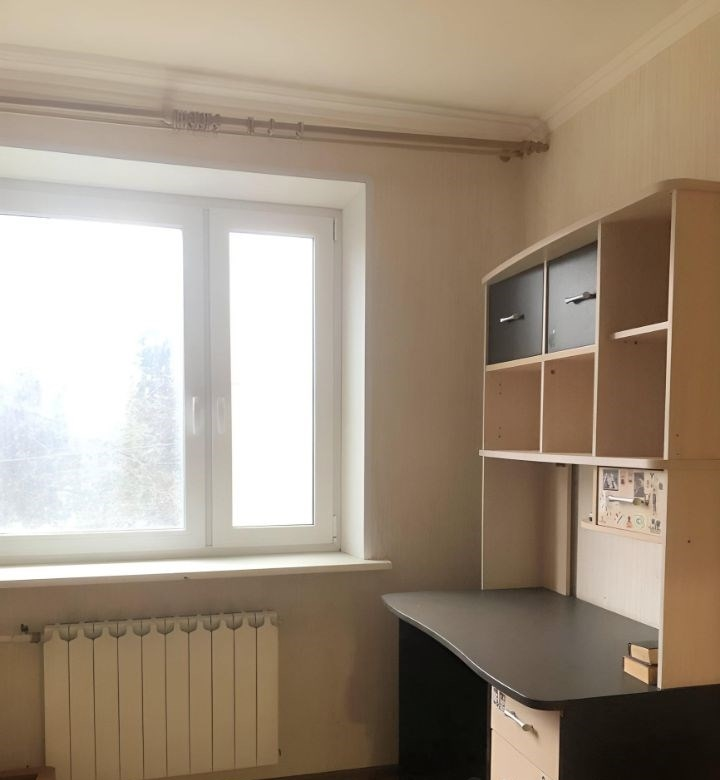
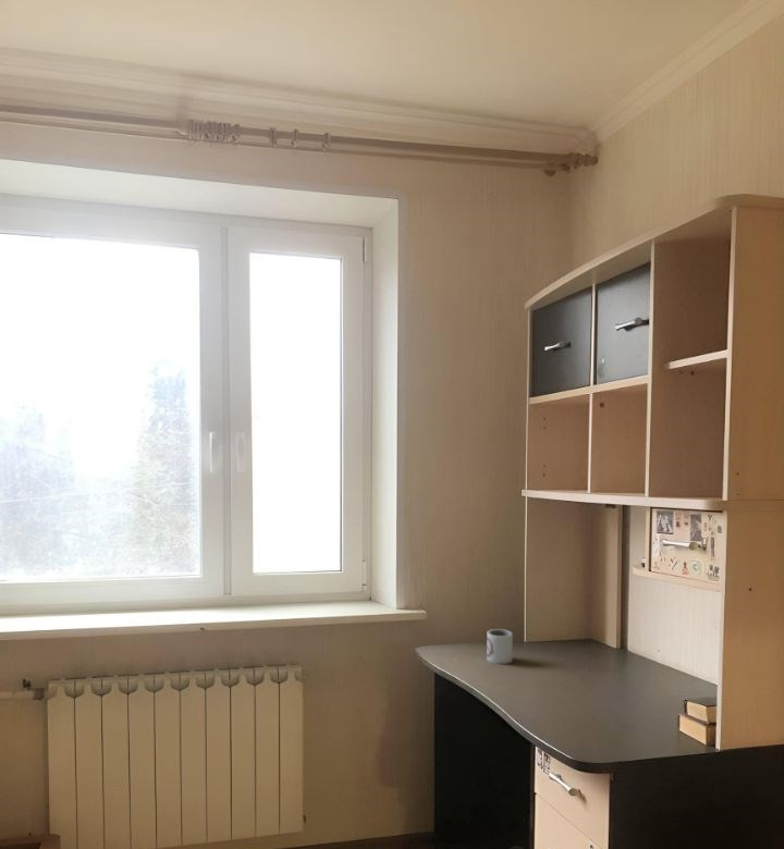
+ cup [486,628,514,665]
